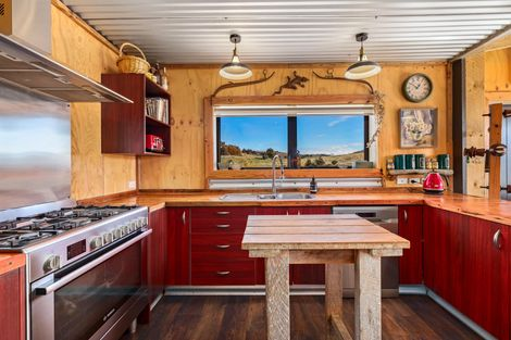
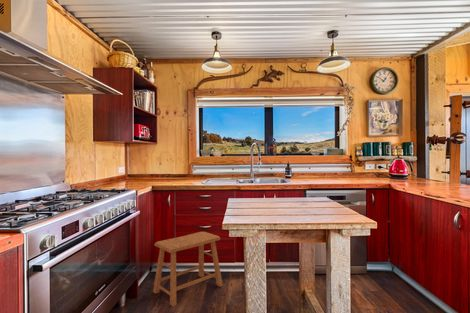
+ stool [152,231,224,307]
